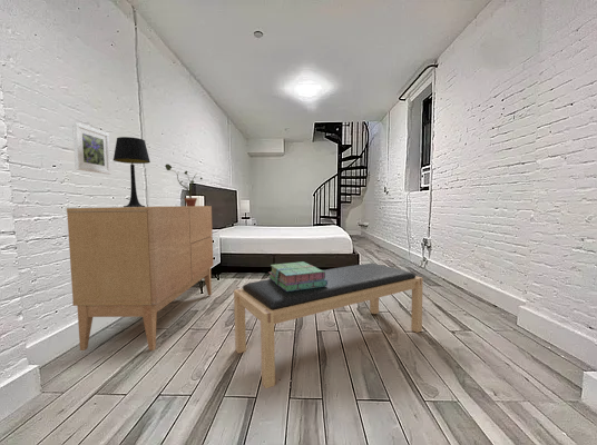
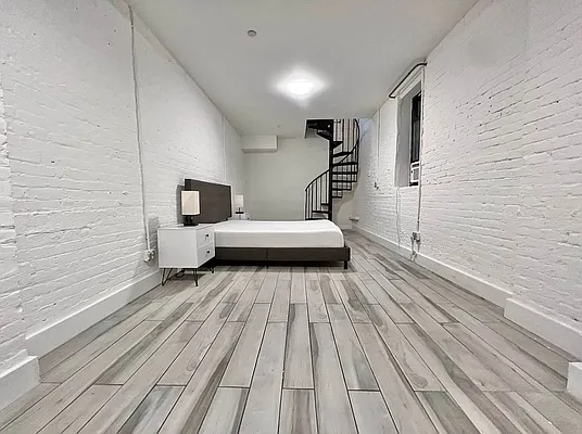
- potted plant [164,164,203,206]
- stack of books [267,260,327,291]
- sideboard [66,205,215,352]
- table lamp [112,136,151,207]
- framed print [71,121,112,176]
- bench [233,263,424,389]
